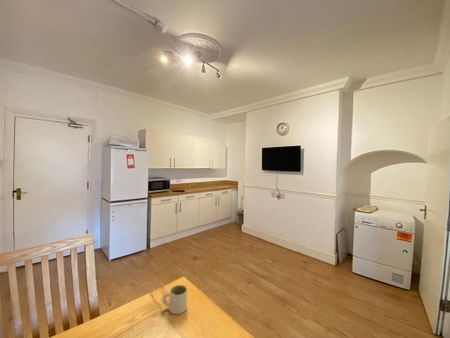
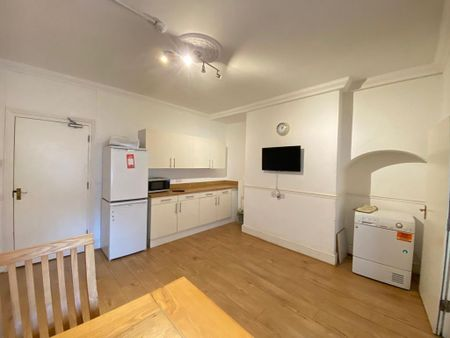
- mug [161,284,188,315]
